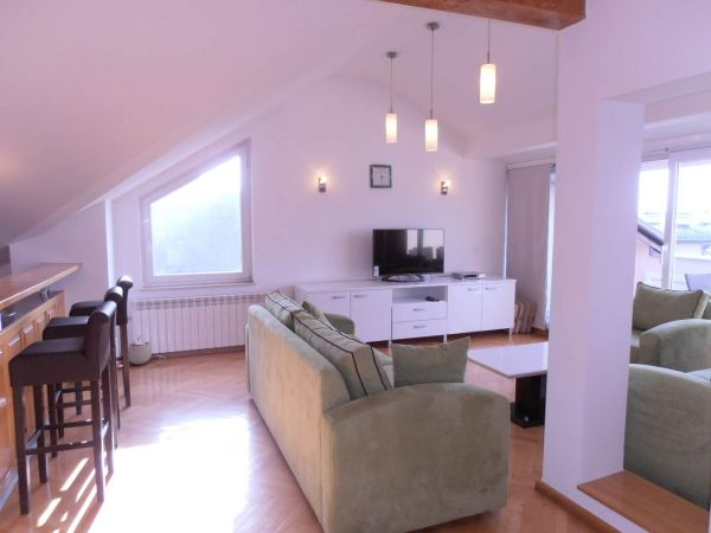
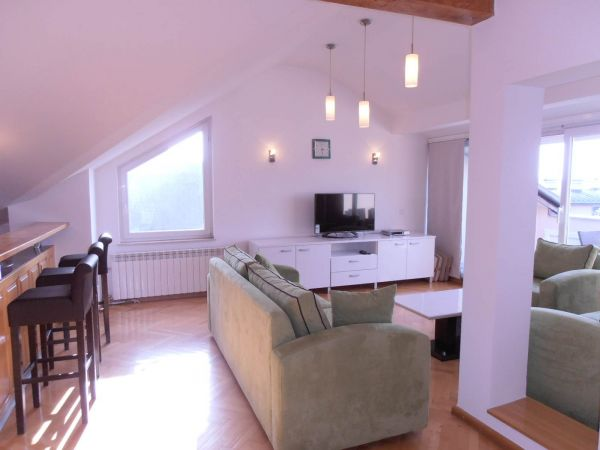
- plant pot [127,334,153,366]
